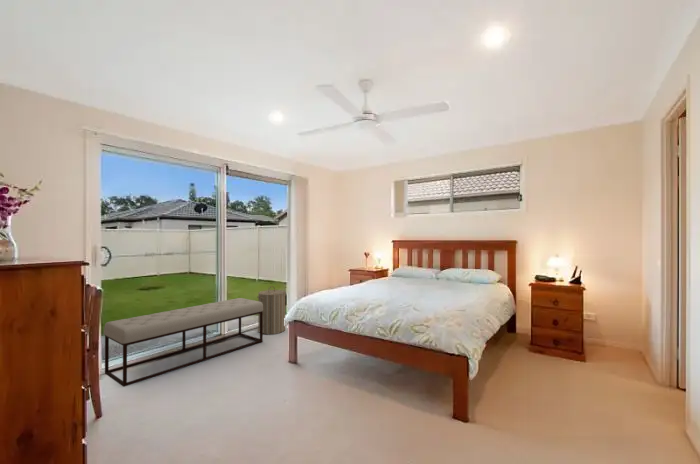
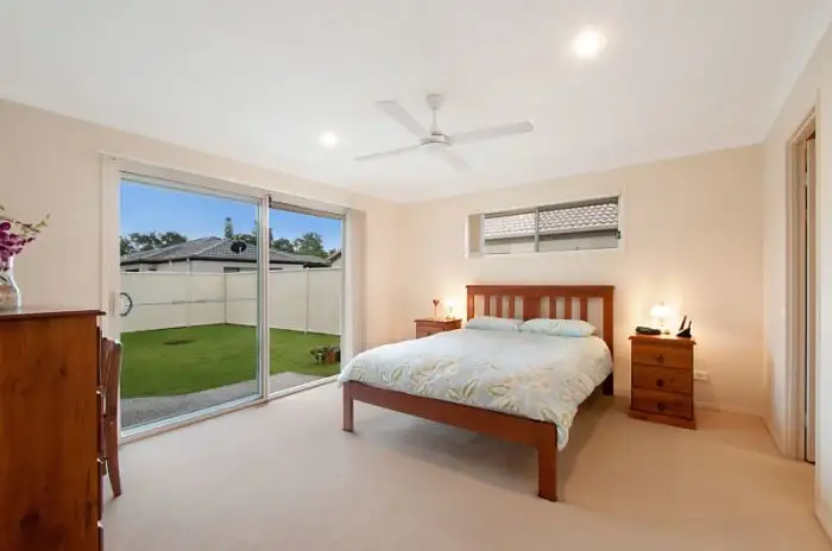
- bench [103,297,264,388]
- laundry hamper [256,285,287,335]
